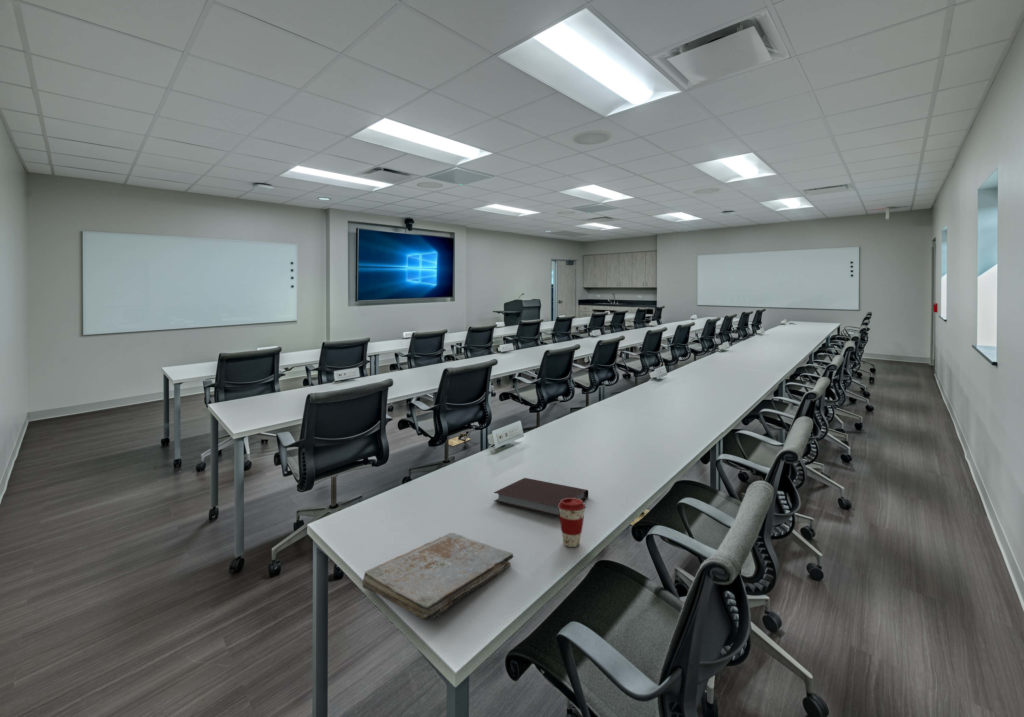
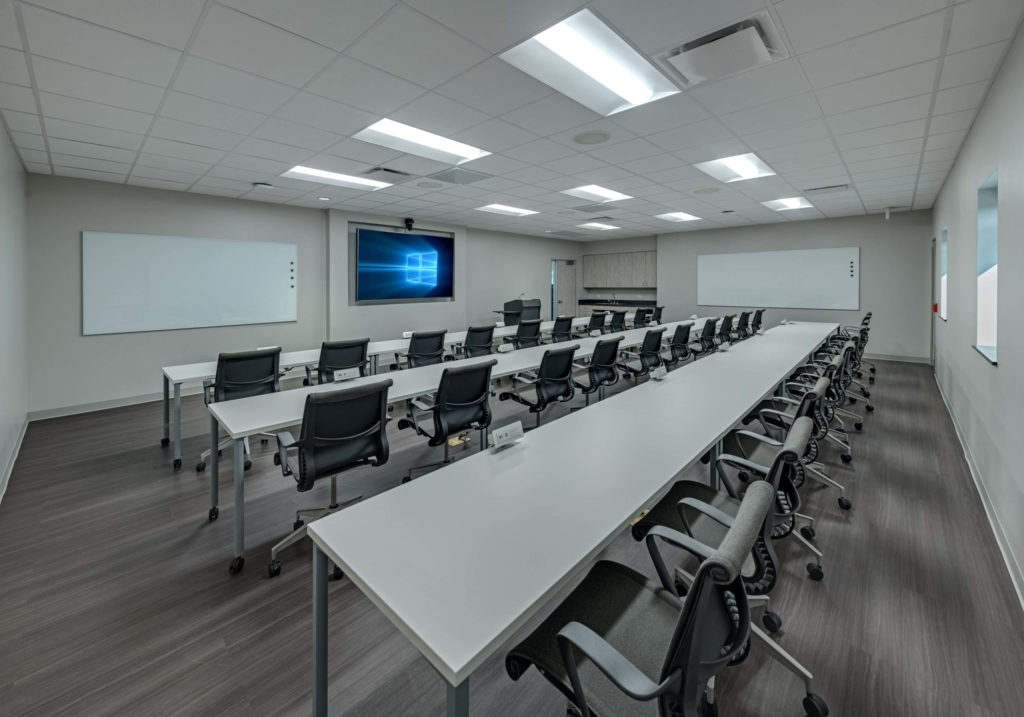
- notebook [493,477,589,518]
- book [361,532,515,622]
- coffee cup [558,498,587,548]
